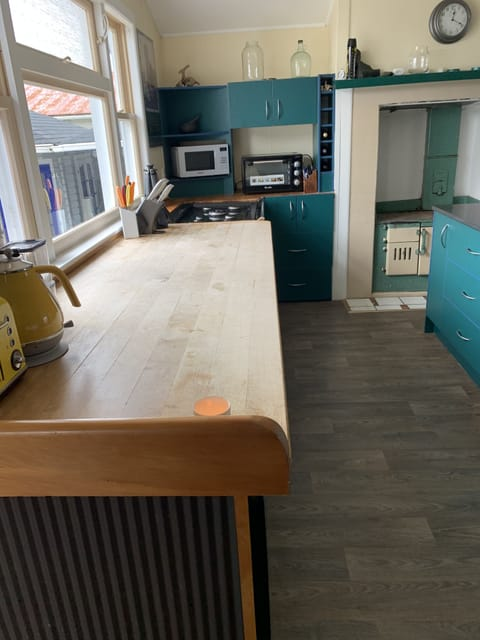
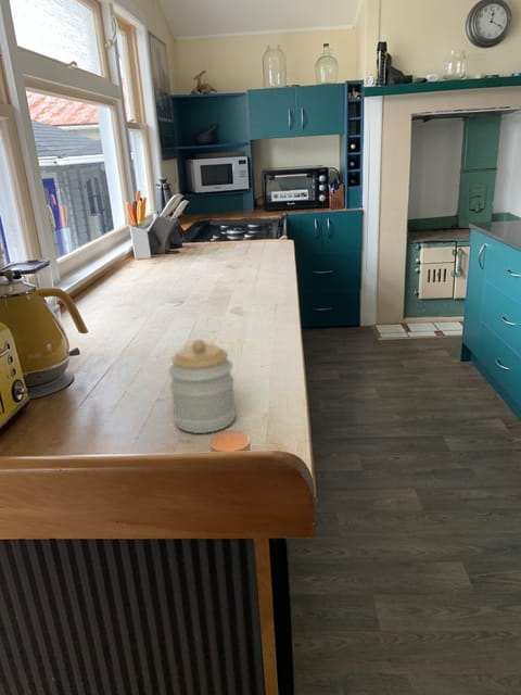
+ jar [167,338,237,434]
